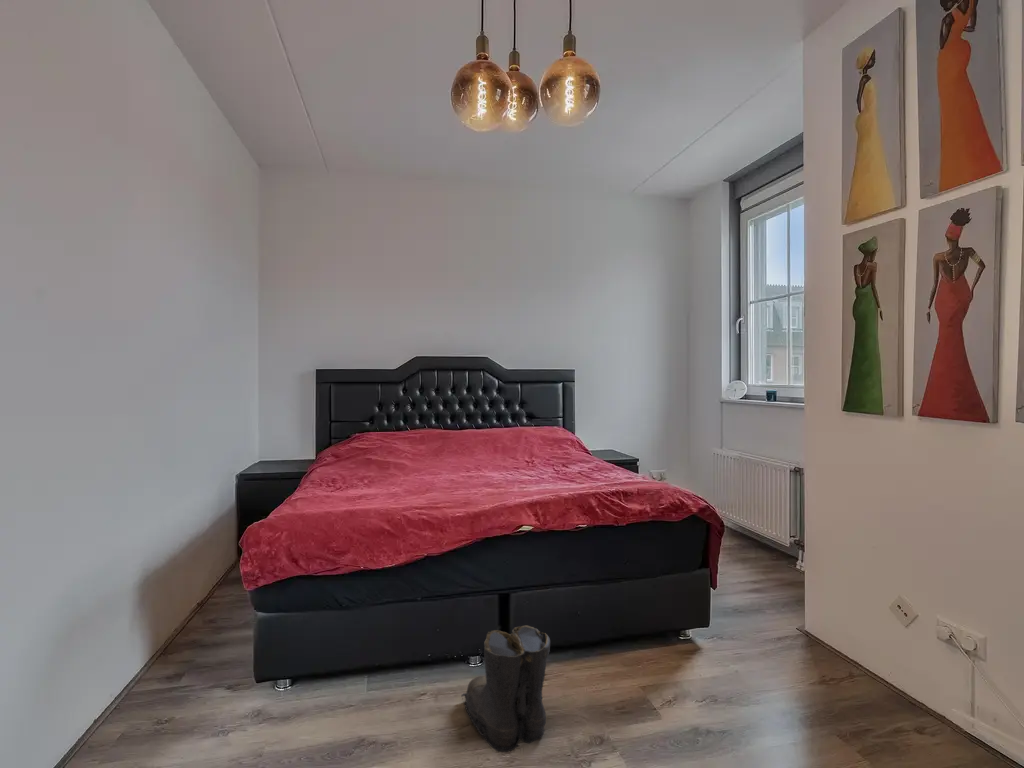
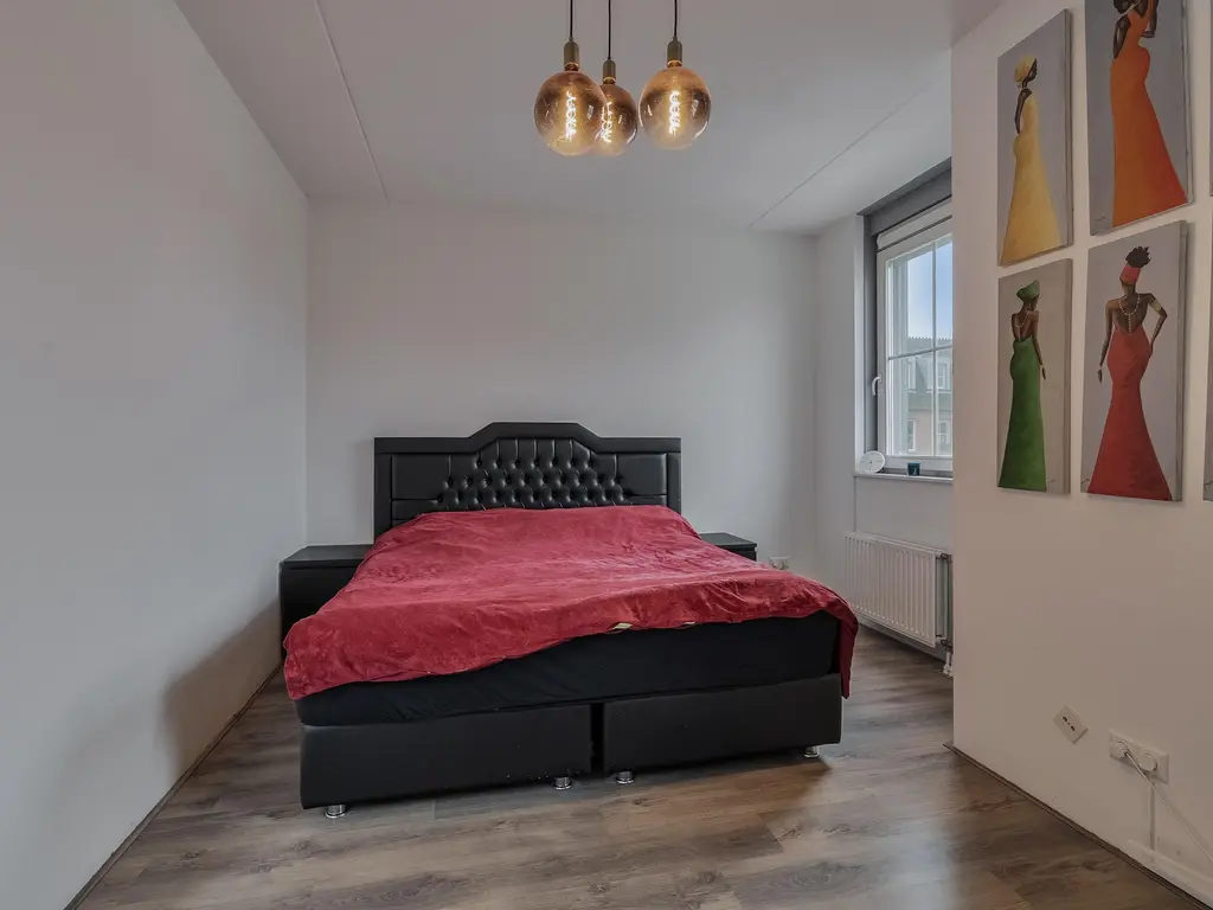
- boots [460,624,551,753]
